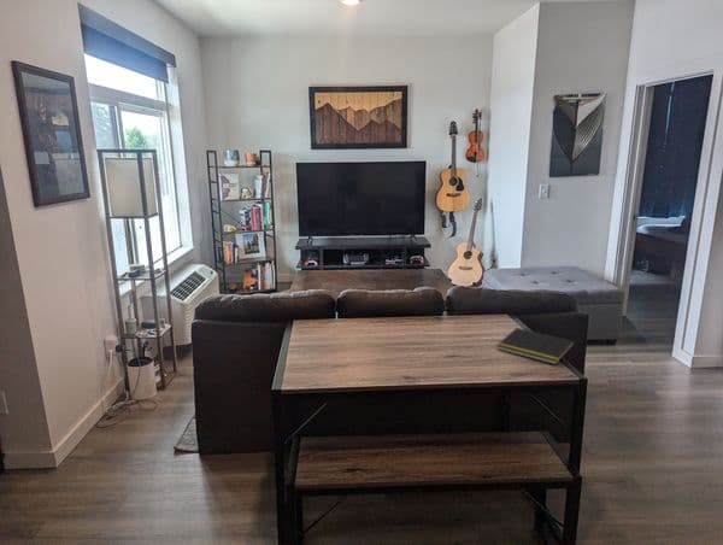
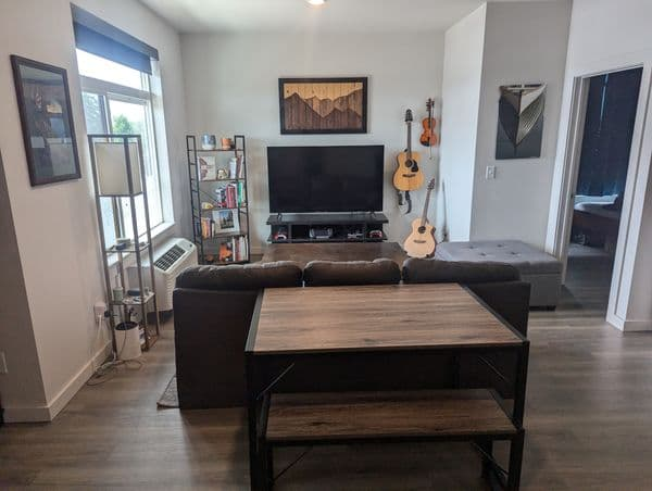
- notepad [495,327,576,365]
